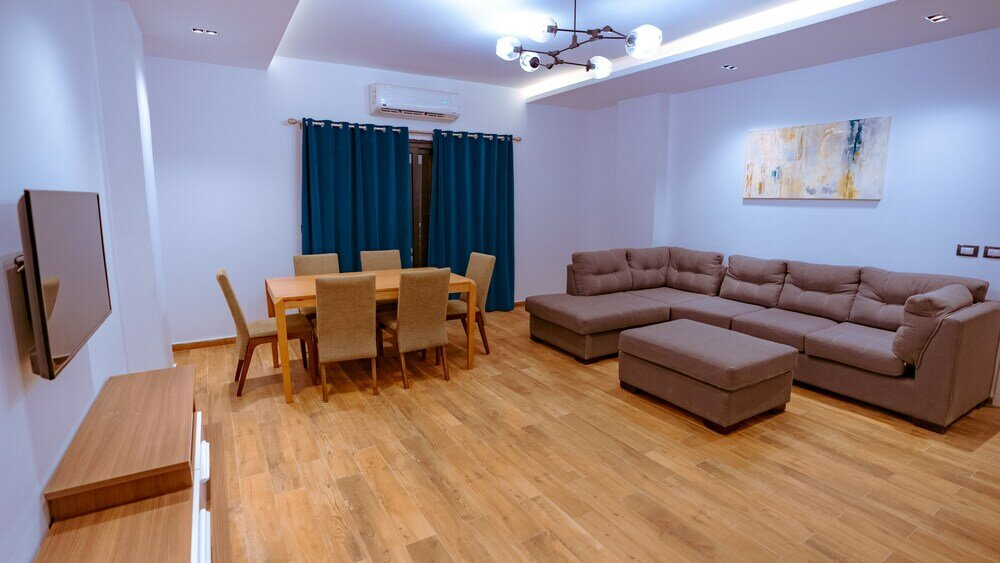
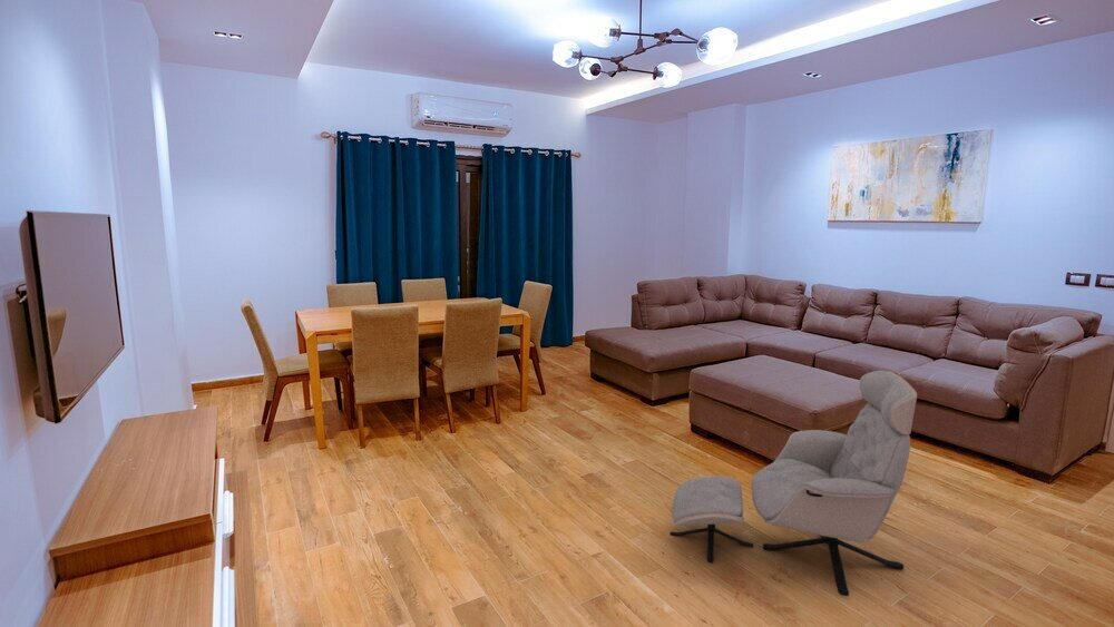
+ armchair [668,370,918,597]
